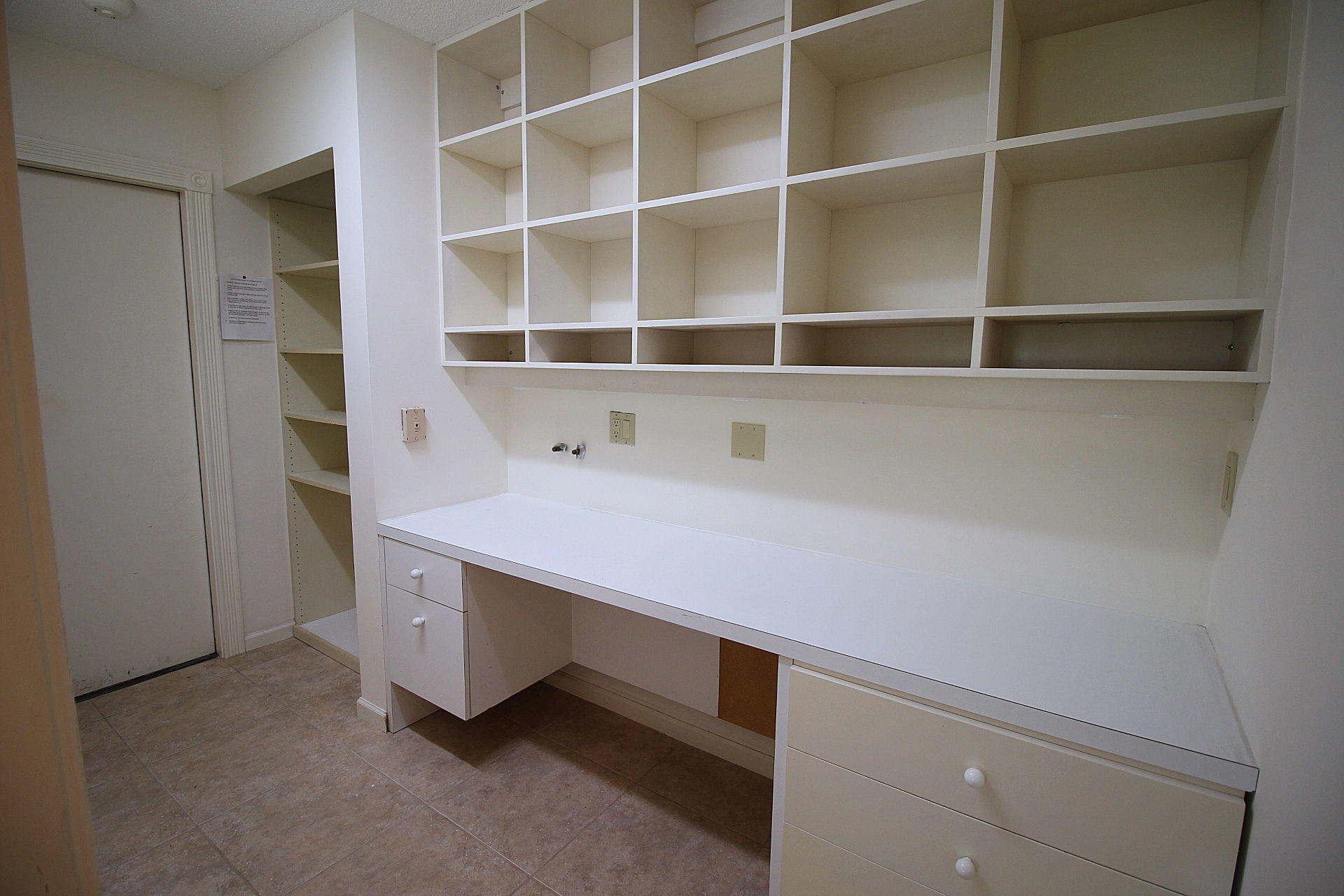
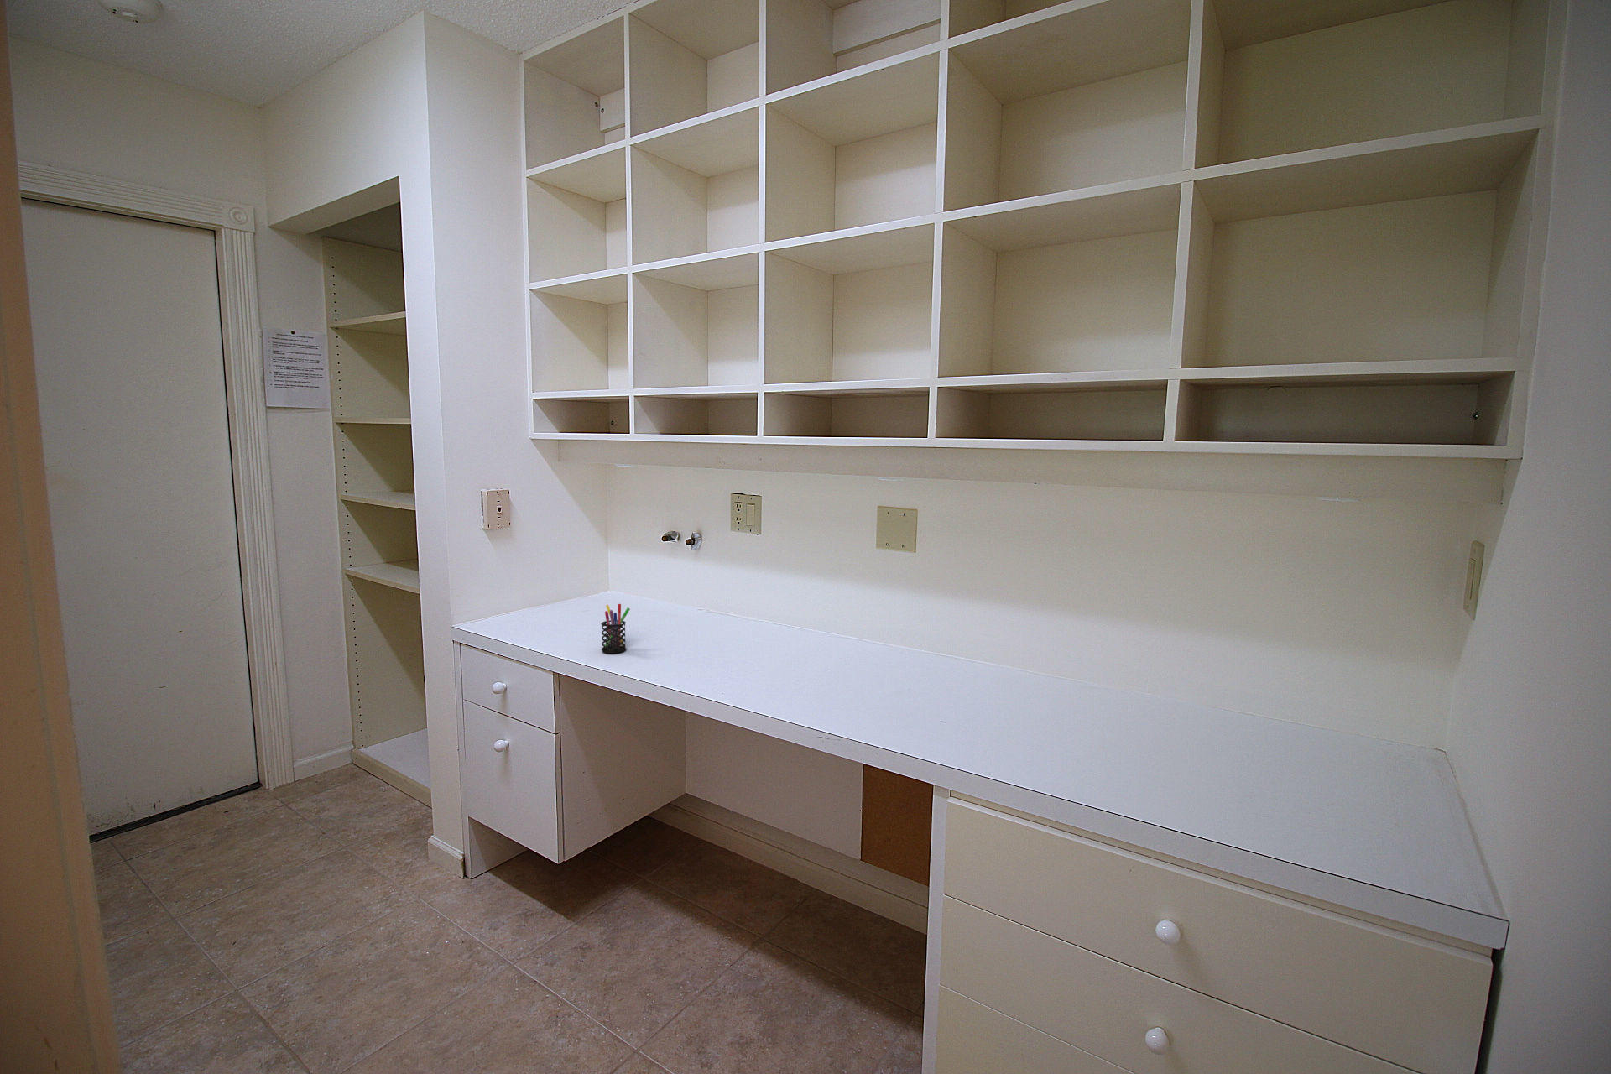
+ pen holder [599,603,630,654]
